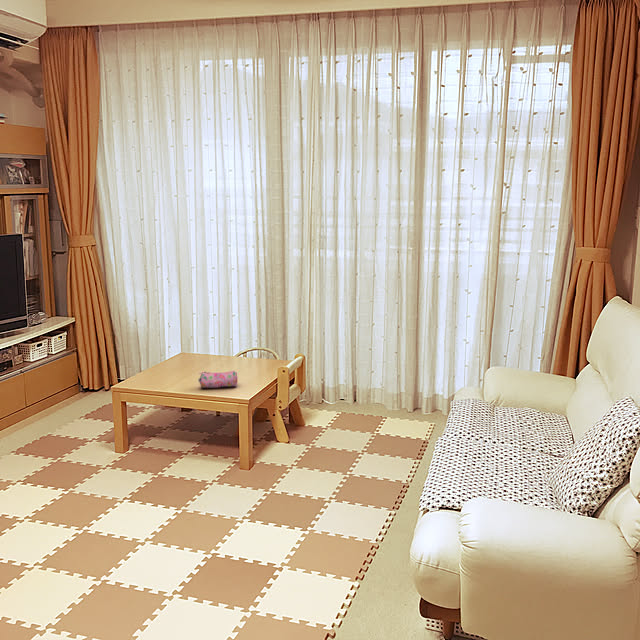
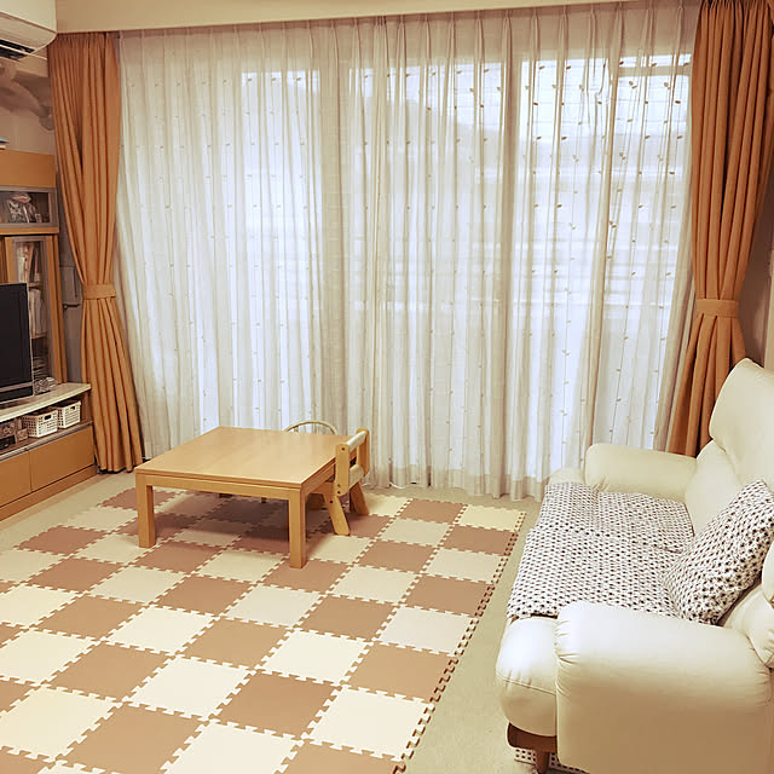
- pencil case [198,370,239,389]
